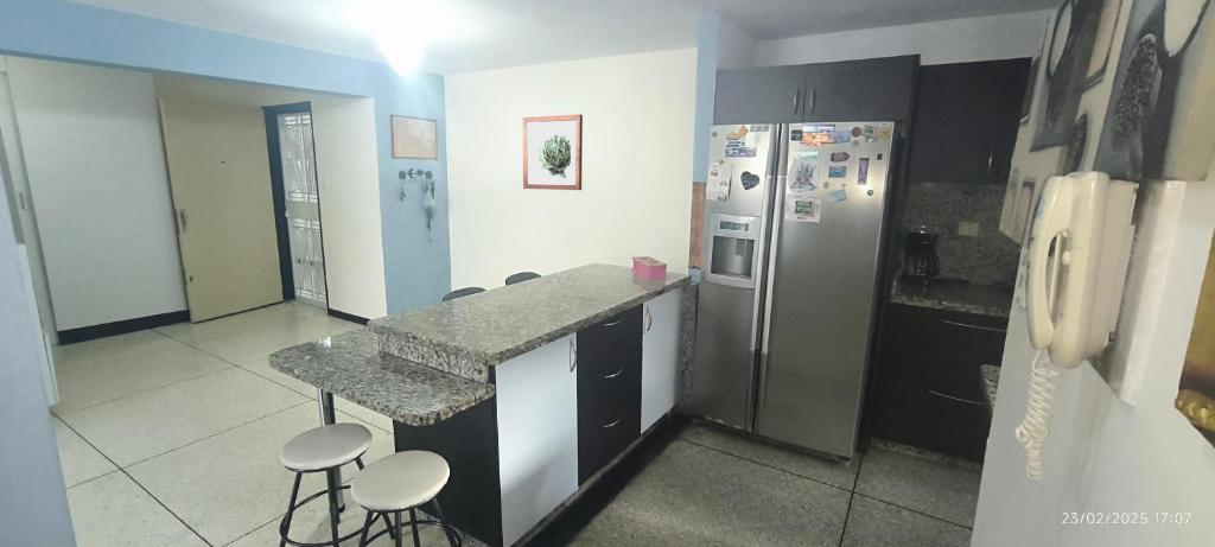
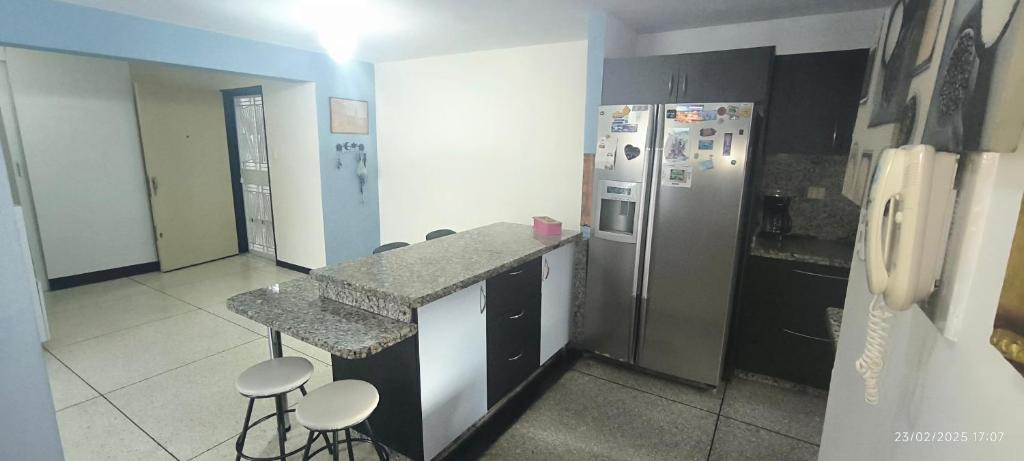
- wall art [522,113,584,191]
